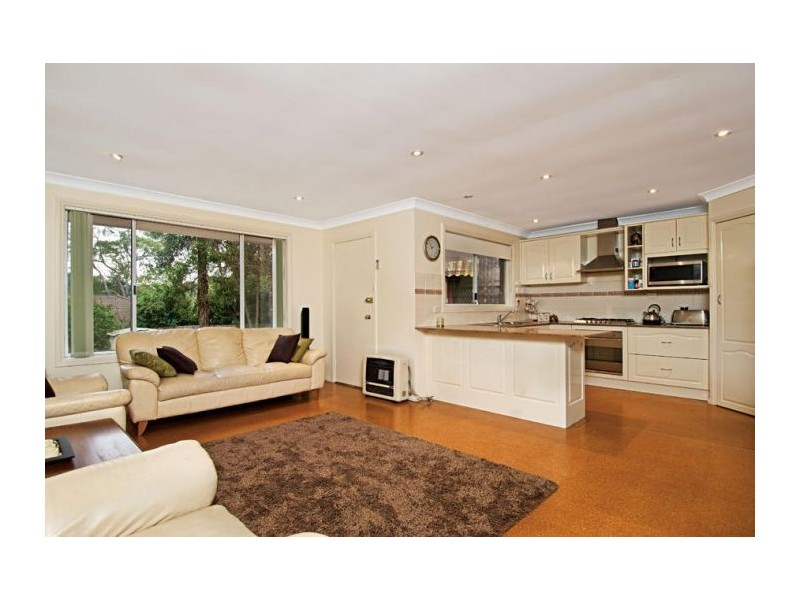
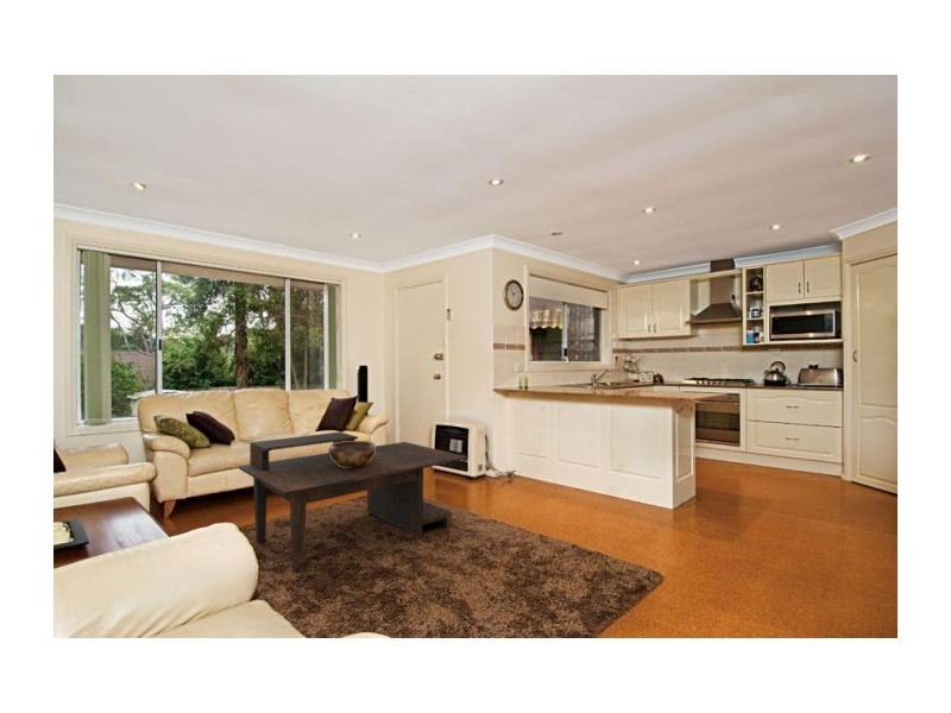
+ coffee table [238,430,470,574]
+ decorative bowl [327,440,376,468]
